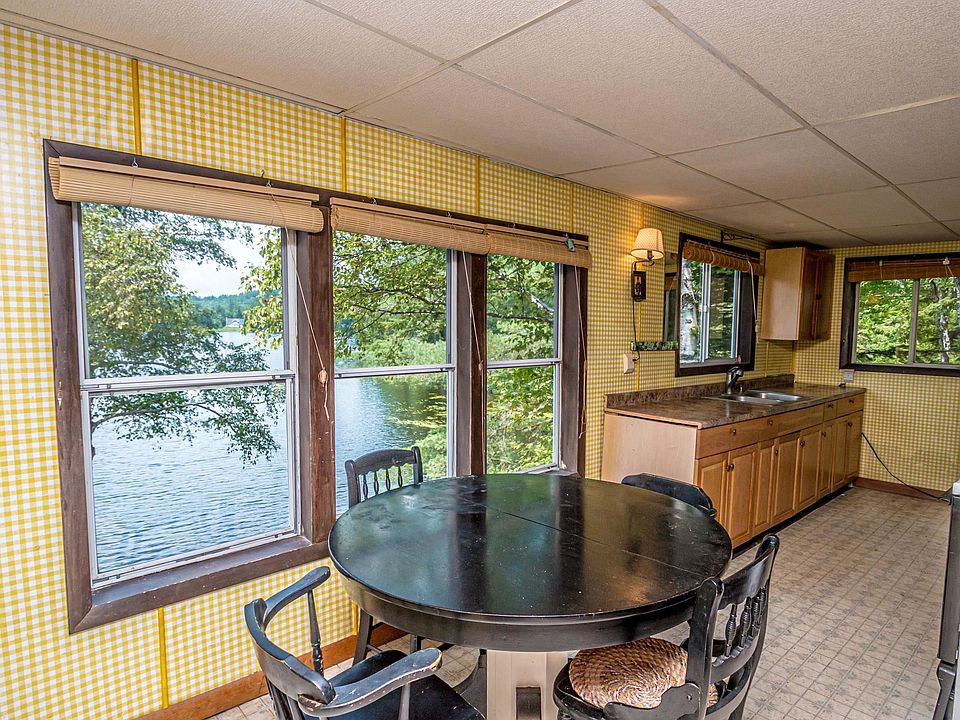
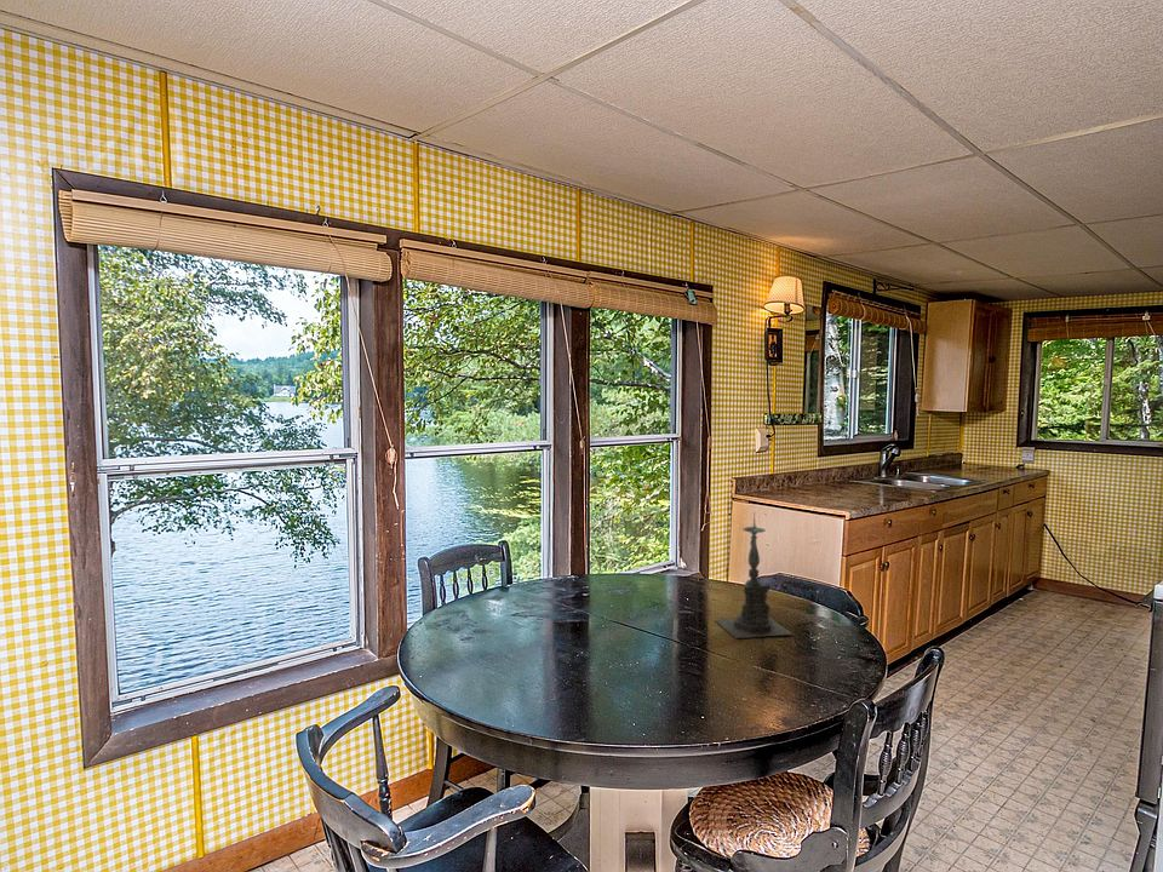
+ candle holder [715,512,795,639]
